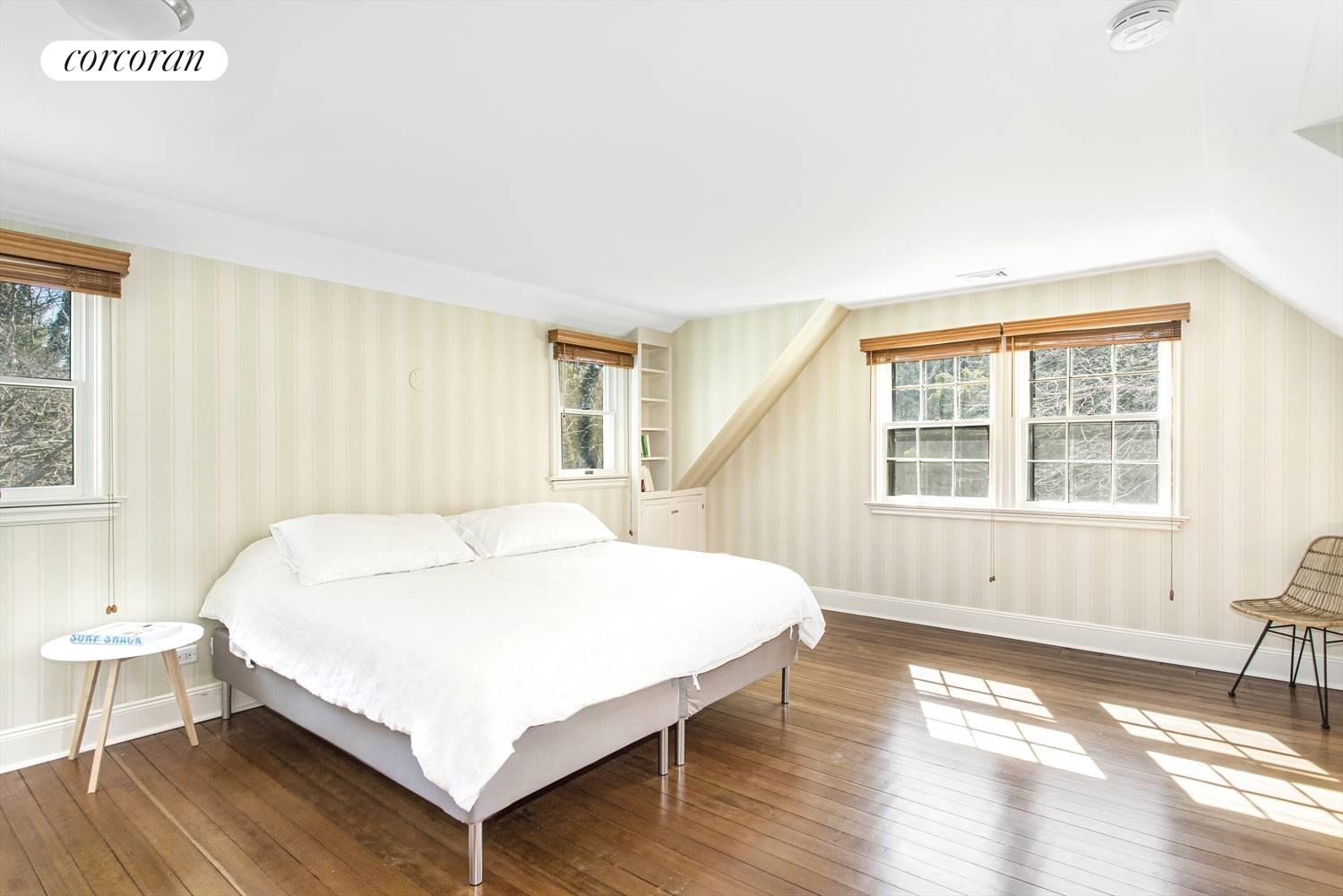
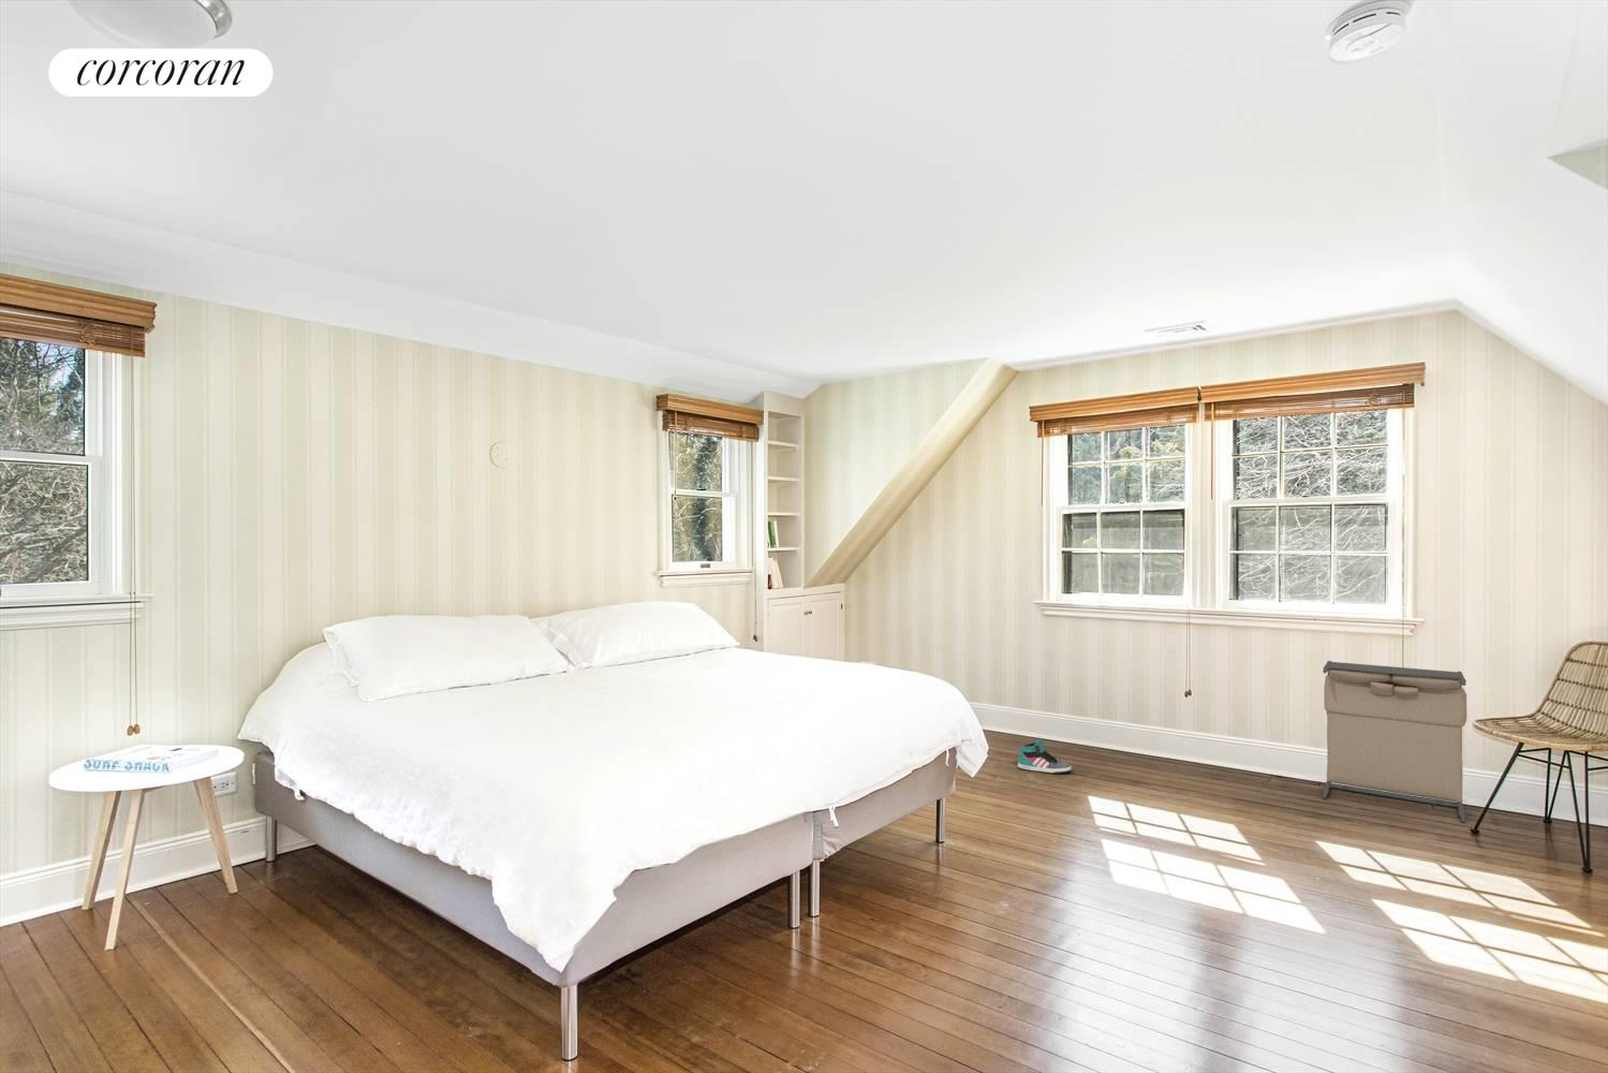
+ sneaker [1017,738,1073,775]
+ laundry hamper [1322,660,1468,823]
